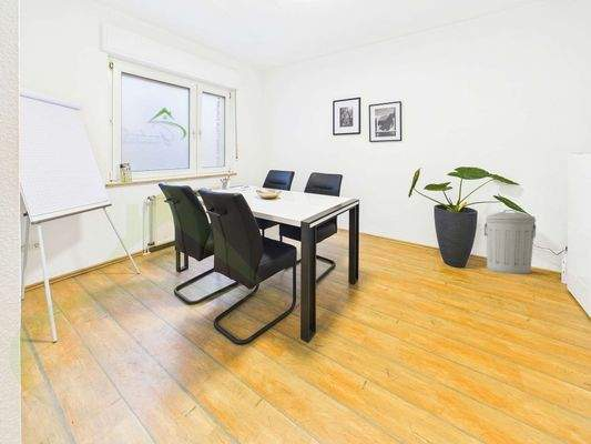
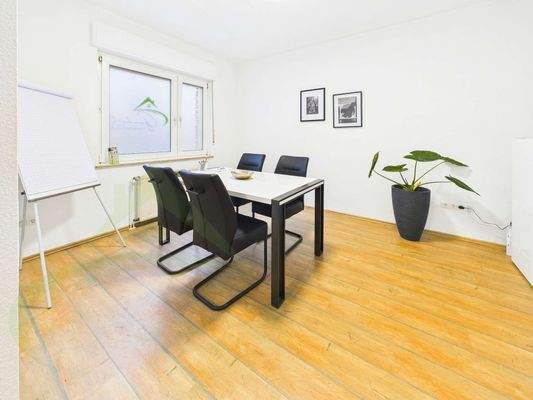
- trash can [483,209,537,275]
